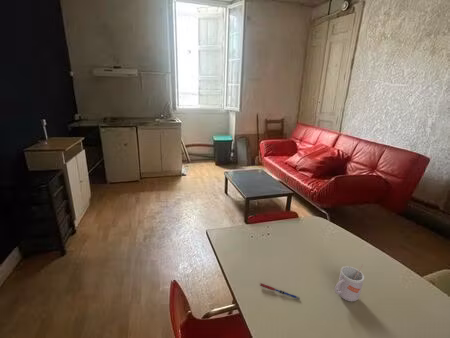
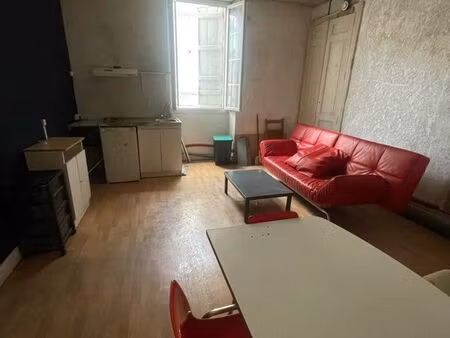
- pen [260,282,301,301]
- mug [334,263,365,302]
